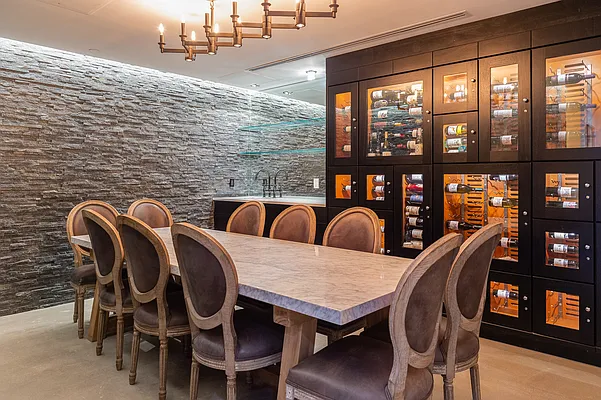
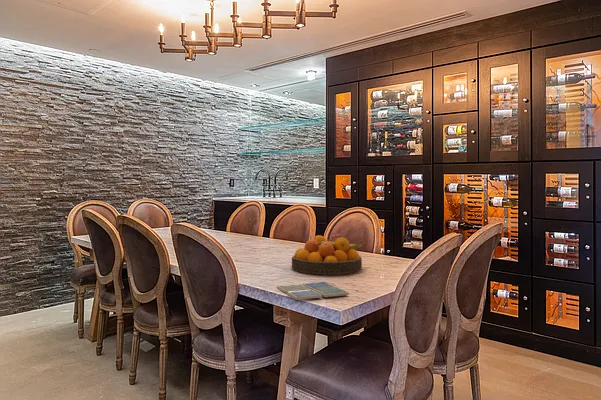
+ fruit bowl [291,234,363,275]
+ drink coaster [276,281,350,301]
